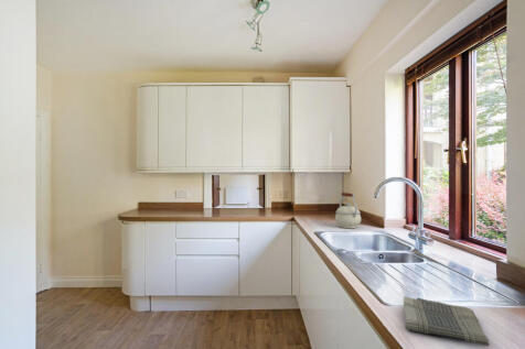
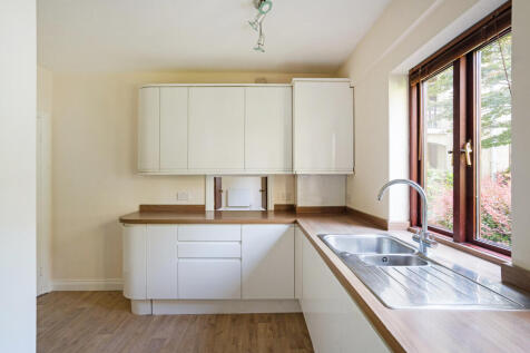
- kettle [334,192,362,229]
- dish towel [403,295,491,347]
